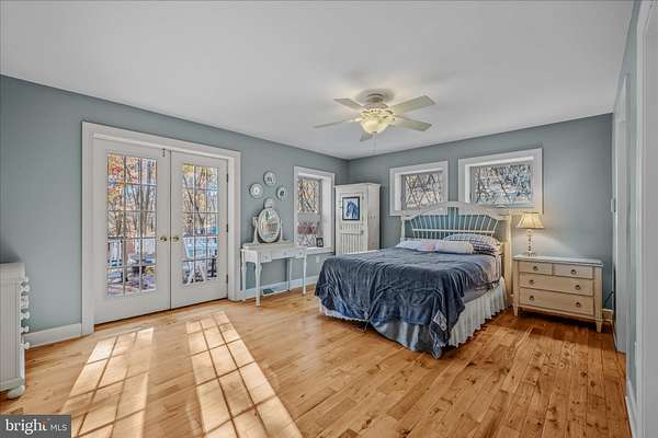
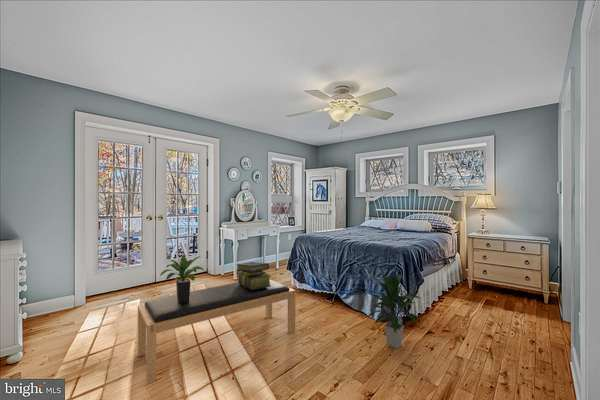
+ potted plant [159,255,205,303]
+ indoor plant [366,273,422,349]
+ bench [137,278,296,385]
+ stack of books [236,261,272,290]
